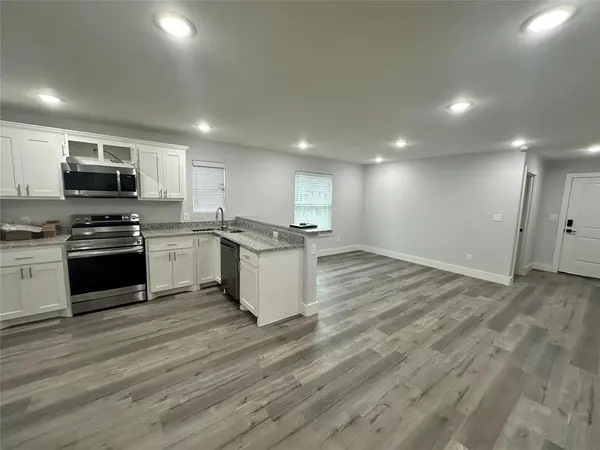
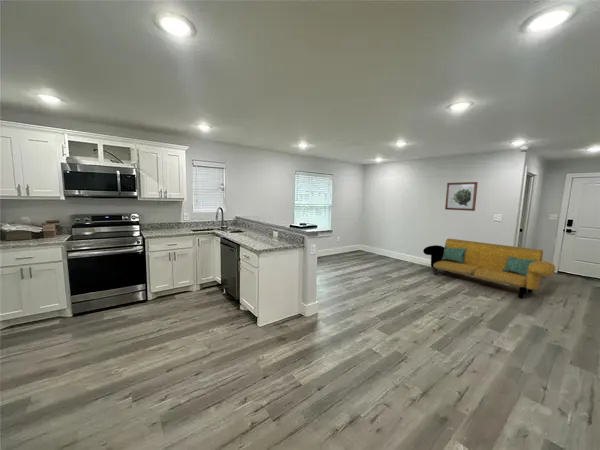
+ wall art [444,181,479,212]
+ sofa [422,238,556,299]
